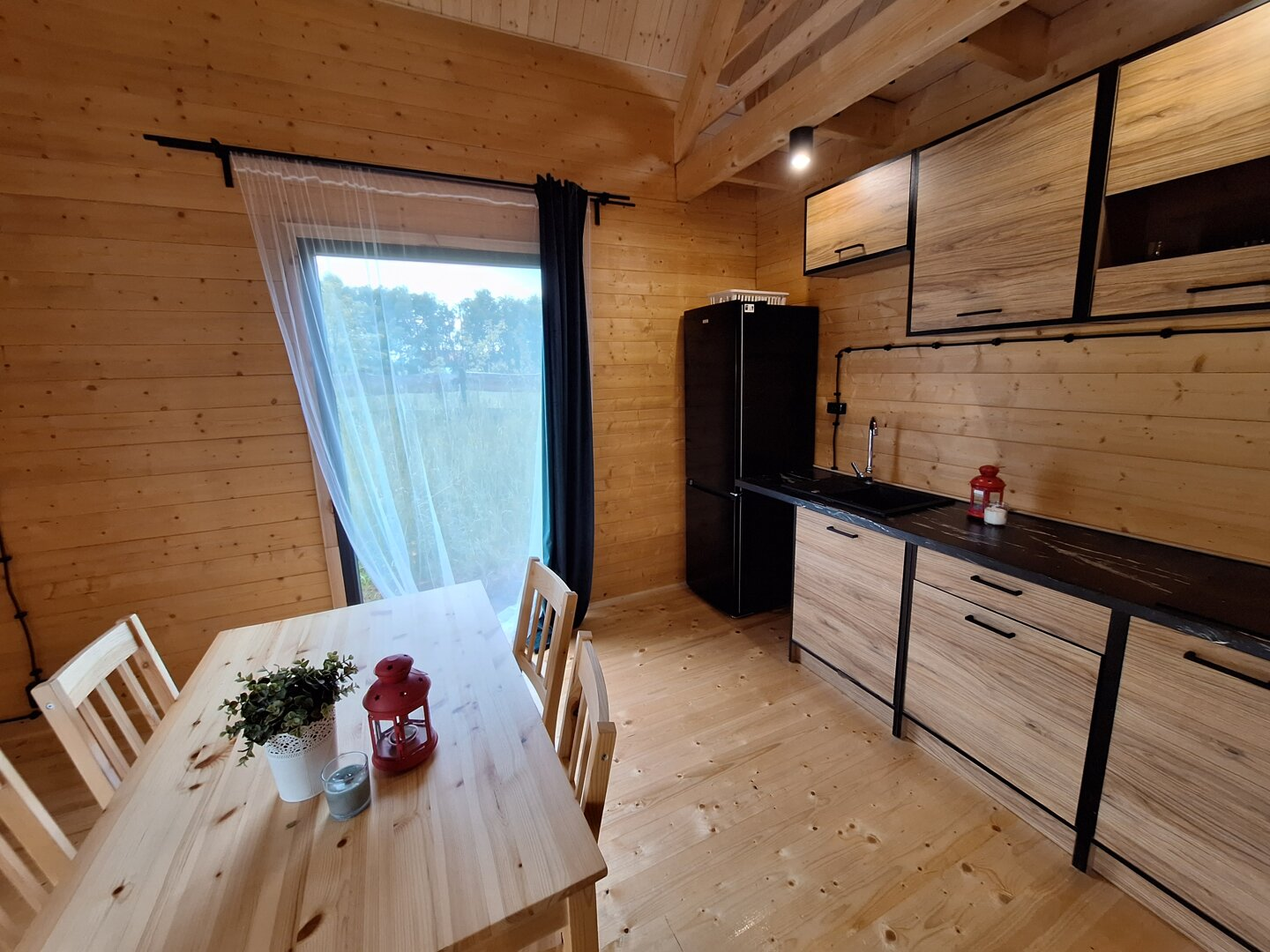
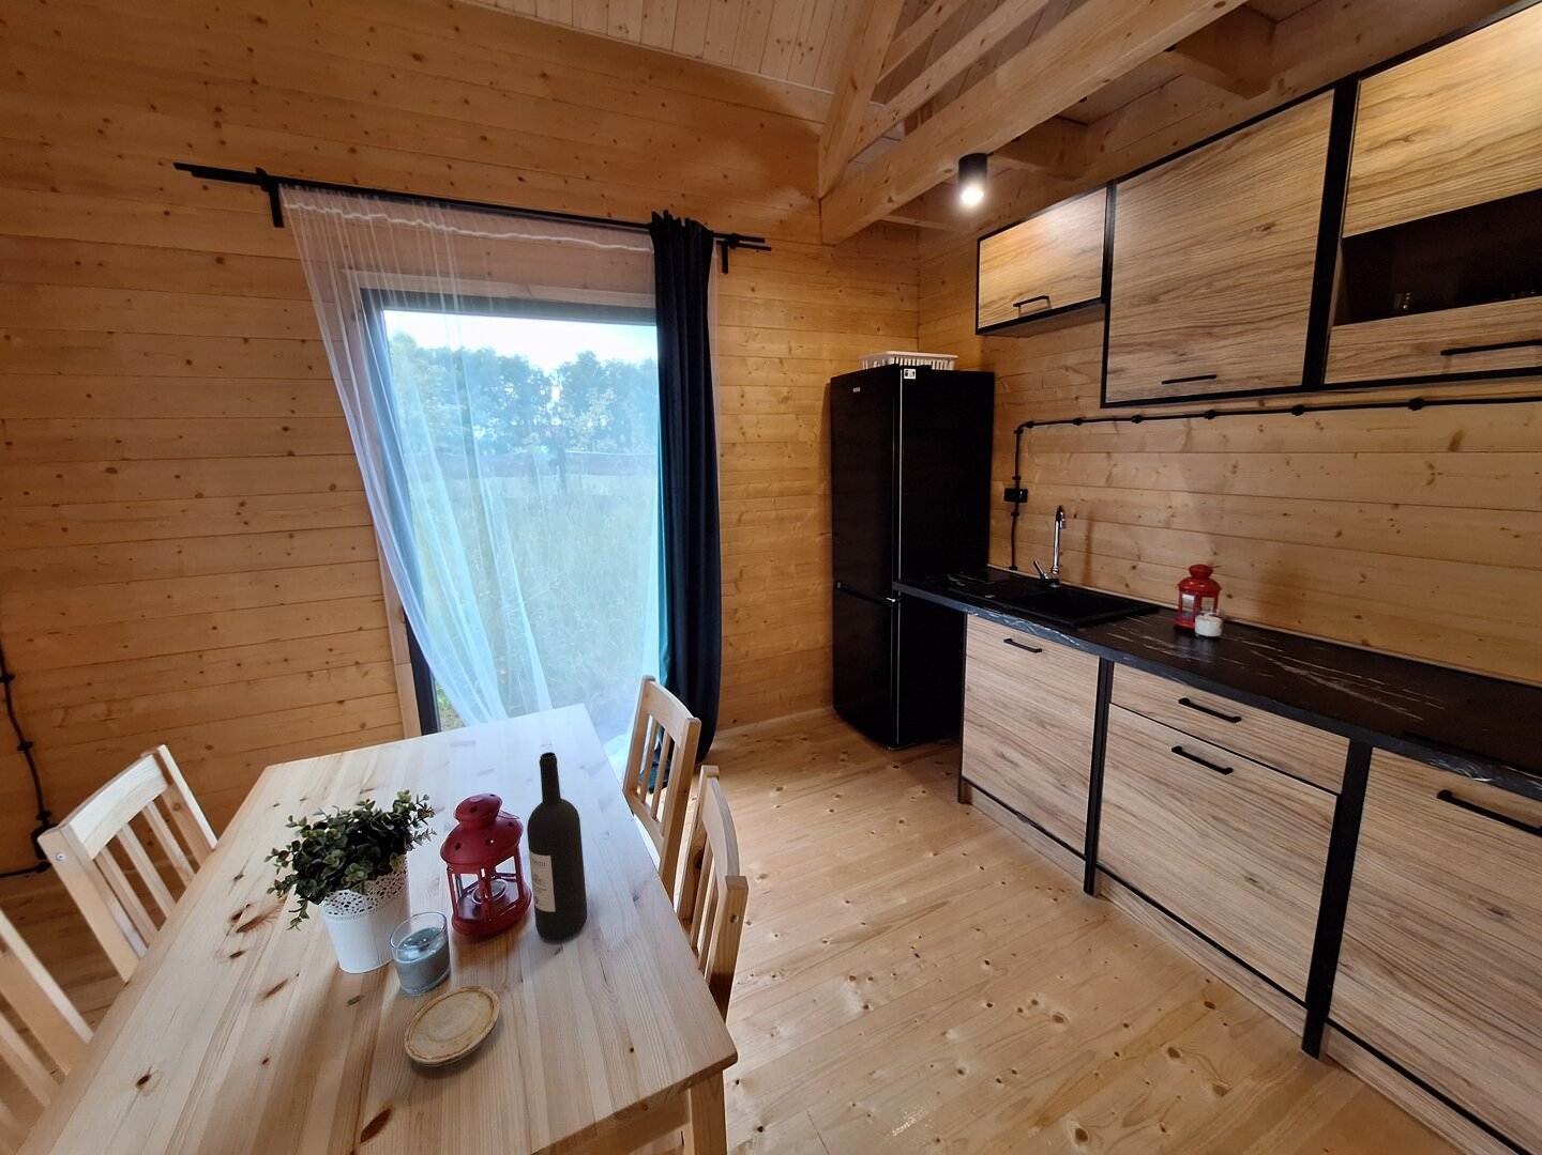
+ wood slice [403,985,501,1068]
+ wine bottle [526,751,588,943]
